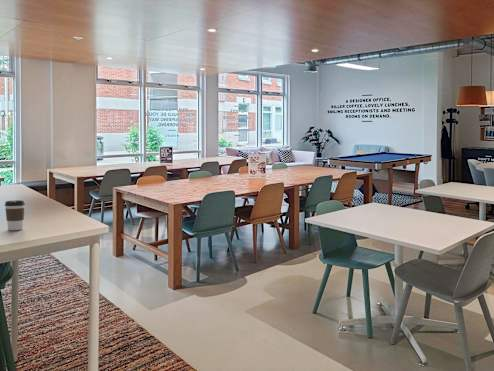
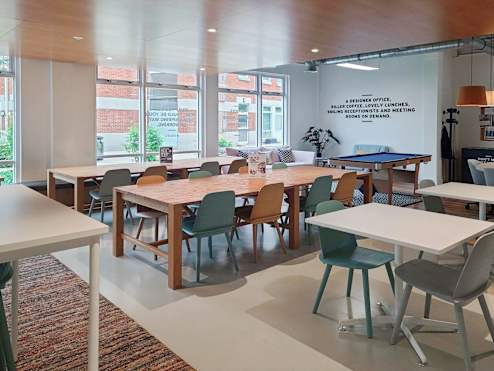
- coffee cup [4,199,26,231]
